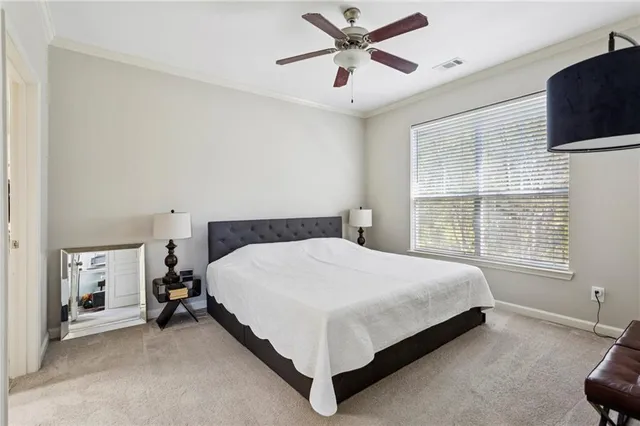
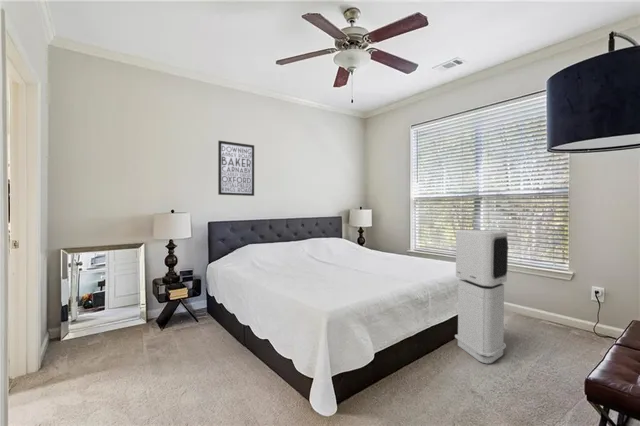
+ wall art [217,140,255,197]
+ air purifier [454,229,510,364]
